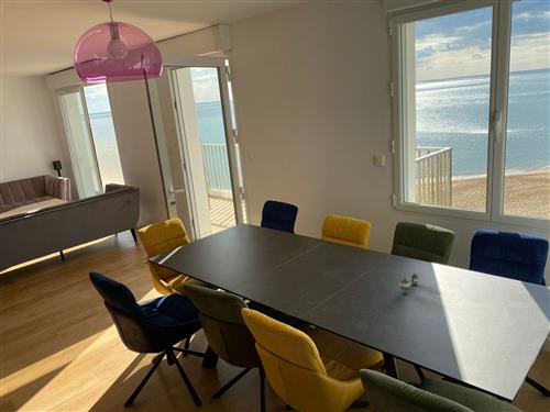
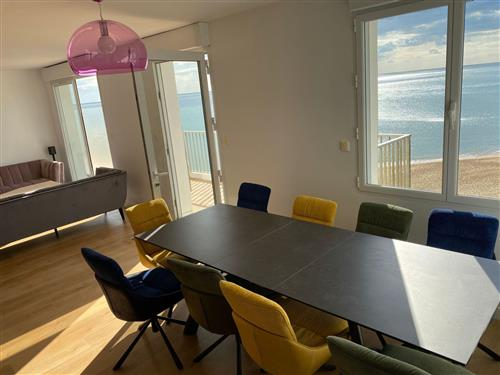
- teapot [398,272,420,294]
